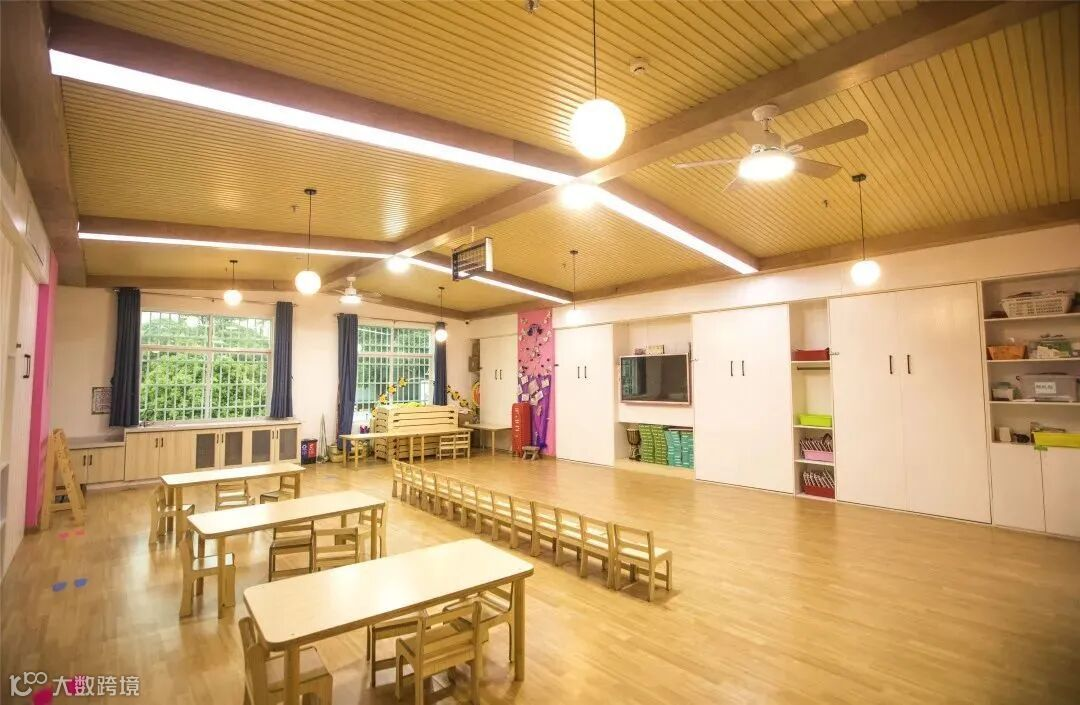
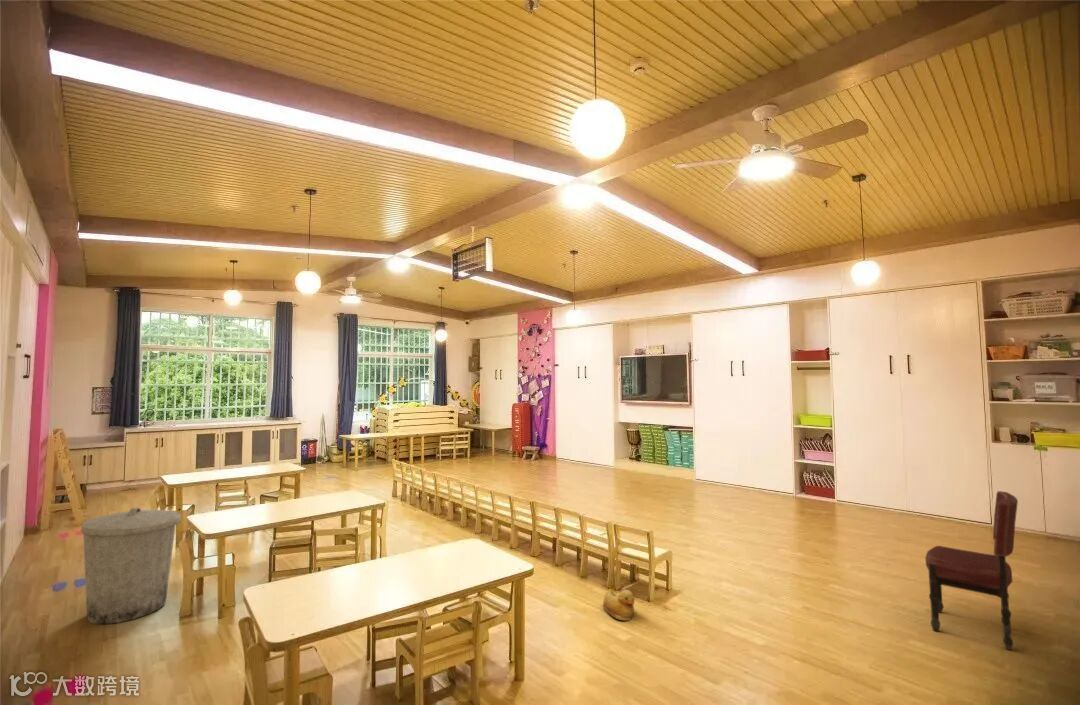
+ rubber duck [602,589,635,622]
+ trash can [80,507,182,625]
+ dining chair [924,490,1019,651]
